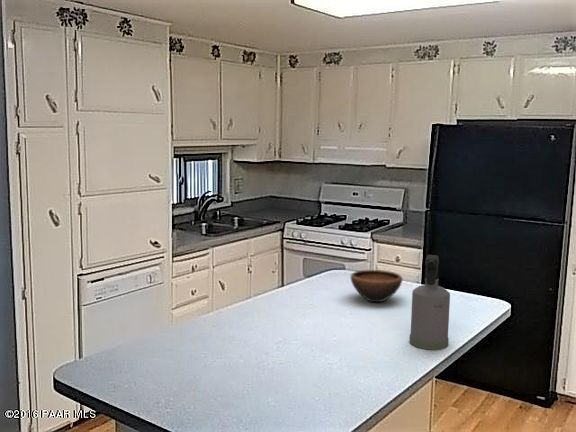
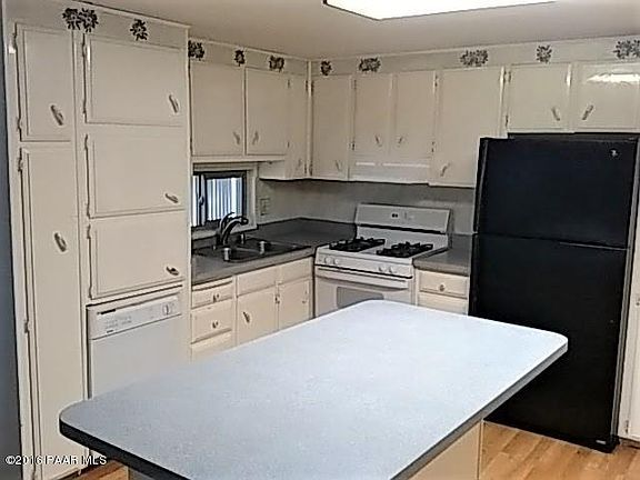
- bowl [350,269,403,303]
- spray bottle [408,254,451,351]
